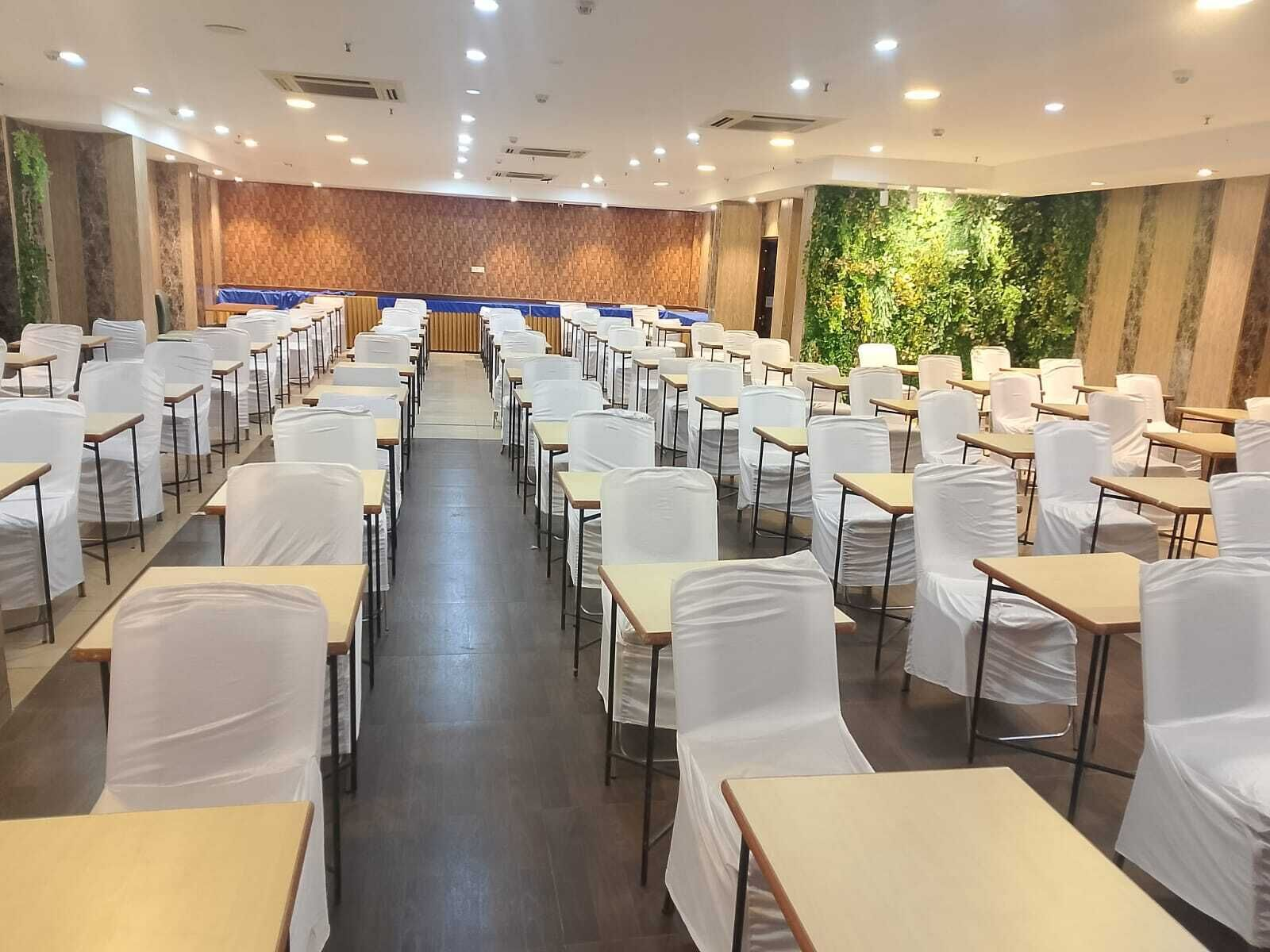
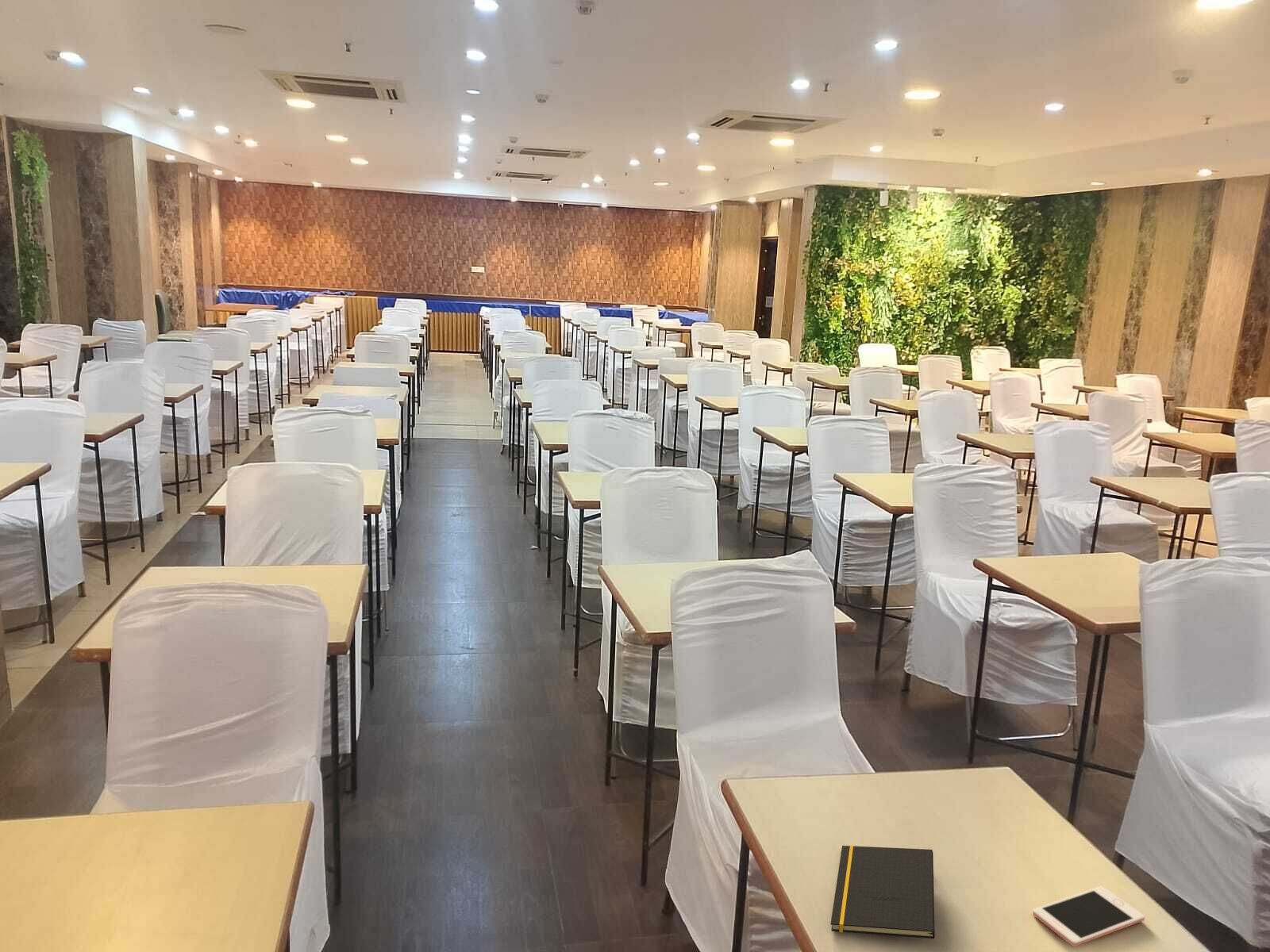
+ cell phone [1032,886,1145,947]
+ notepad [829,845,936,939]
